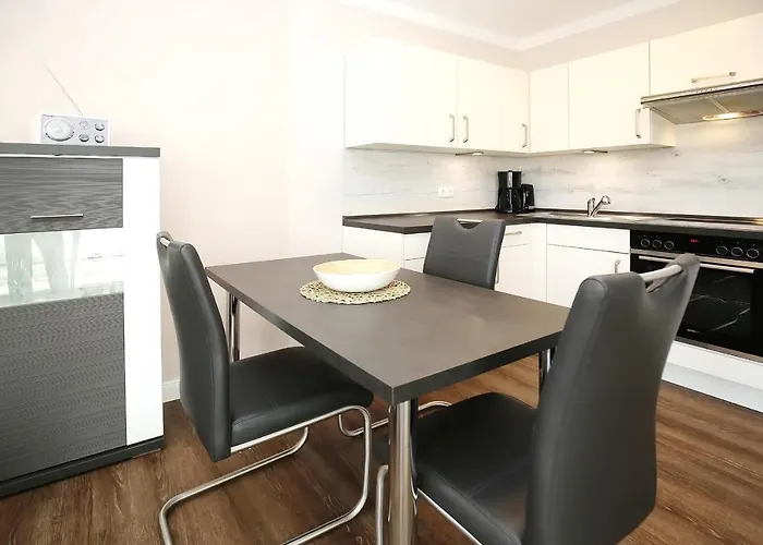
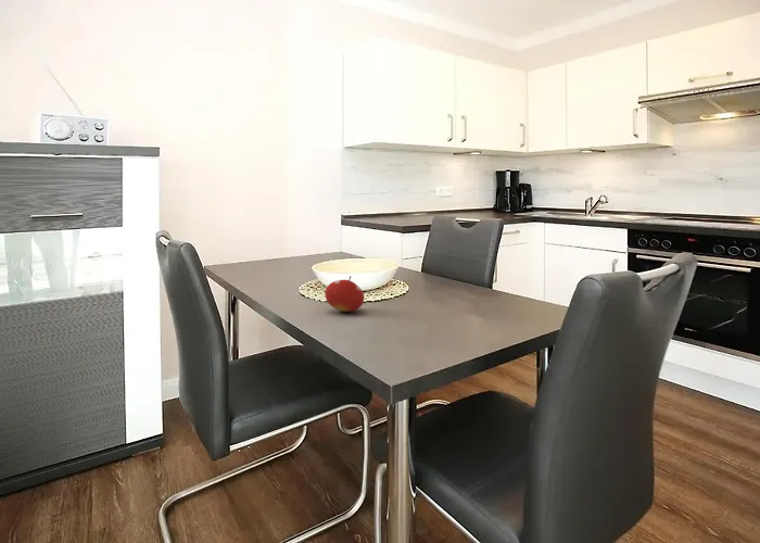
+ fruit [325,275,365,313]
